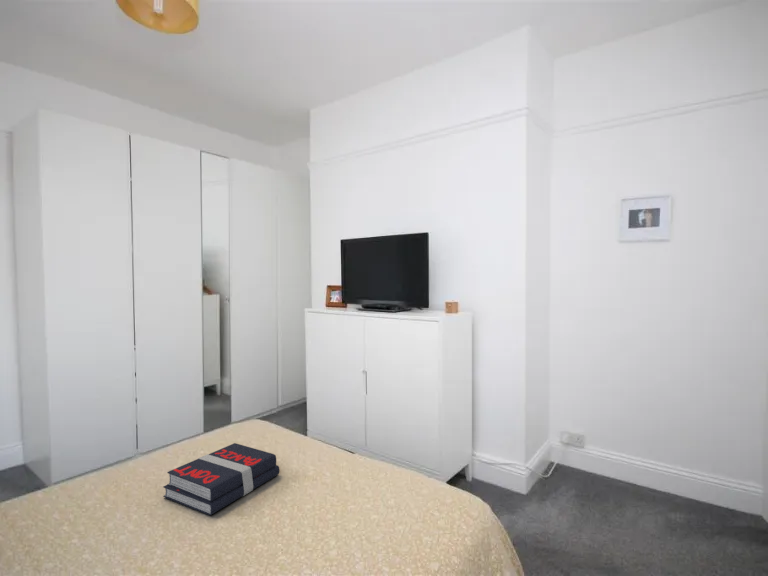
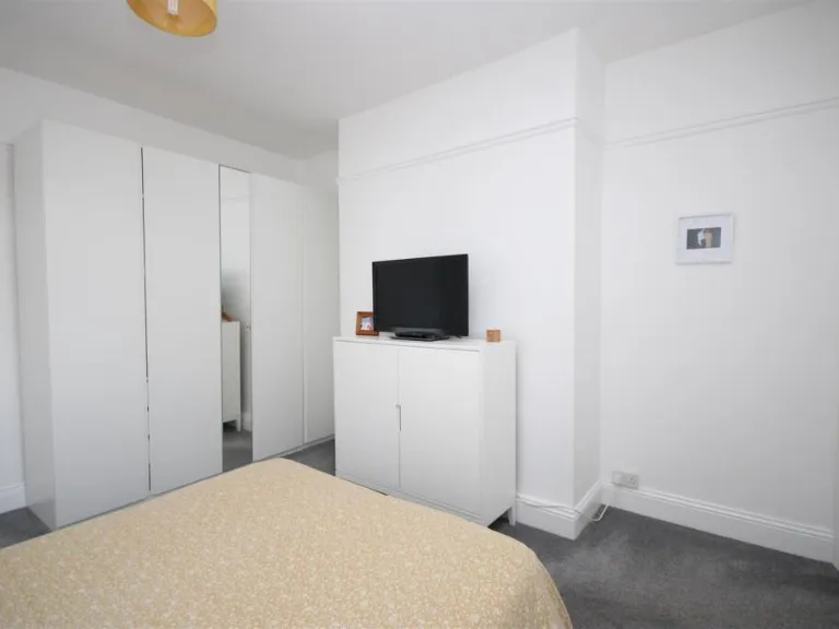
- book [162,442,280,516]
